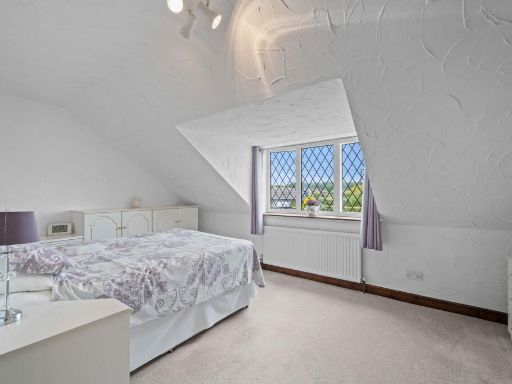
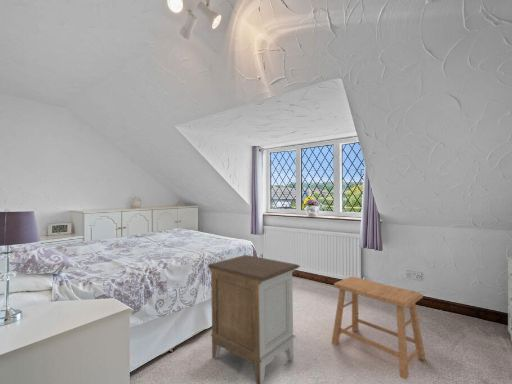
+ nightstand [207,254,301,384]
+ stool [331,276,427,380]
